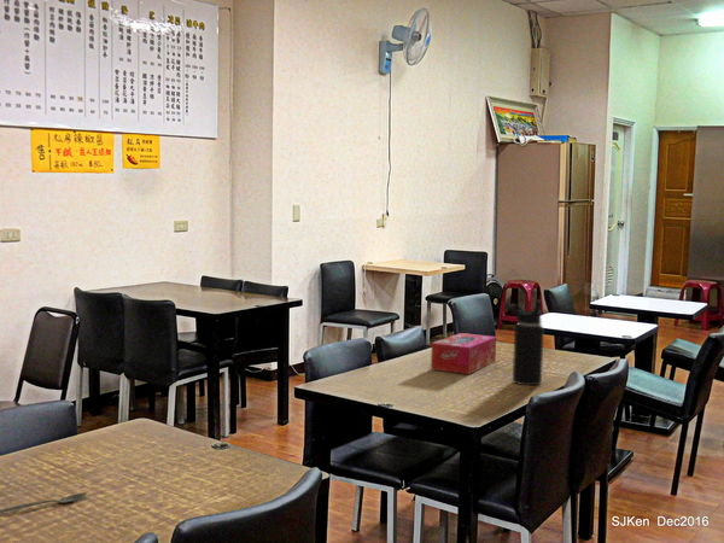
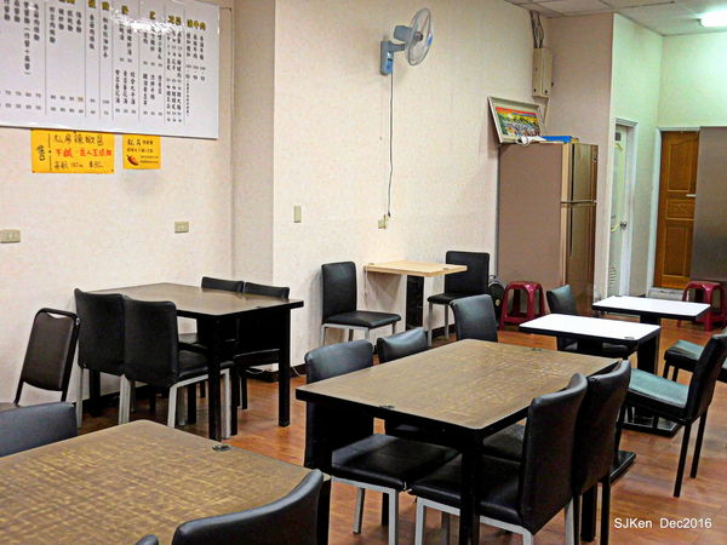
- water bottle [506,299,545,386]
- spoon [0,491,88,514]
- tissue box [430,332,497,375]
